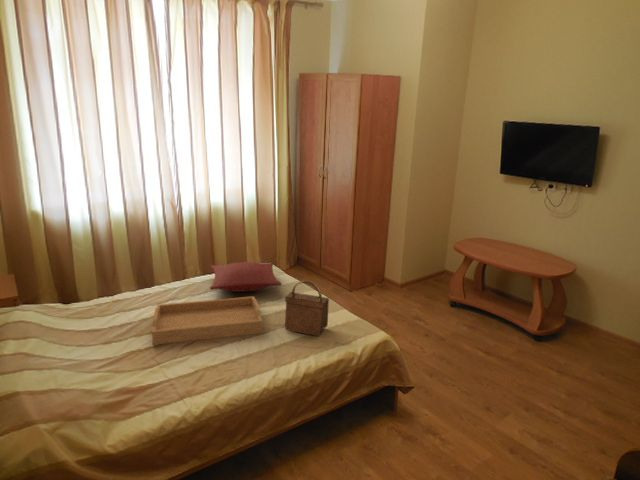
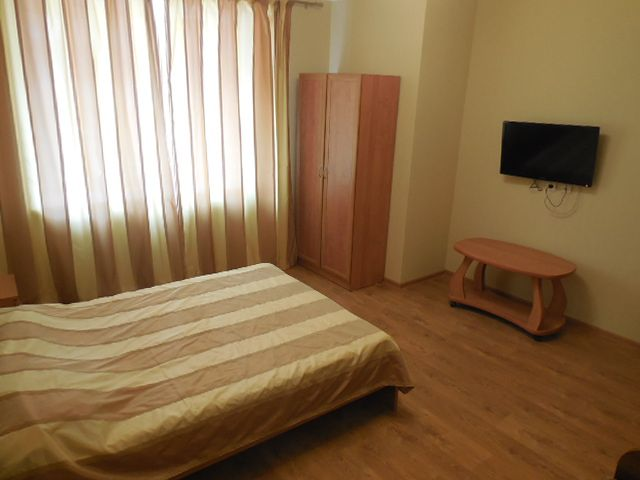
- serving tray [151,295,264,346]
- pillow [209,261,283,293]
- handbag [284,279,330,337]
